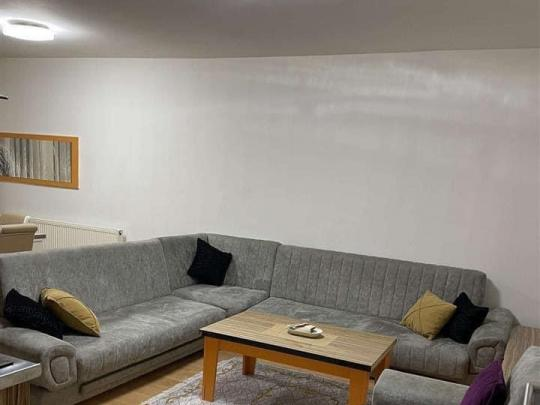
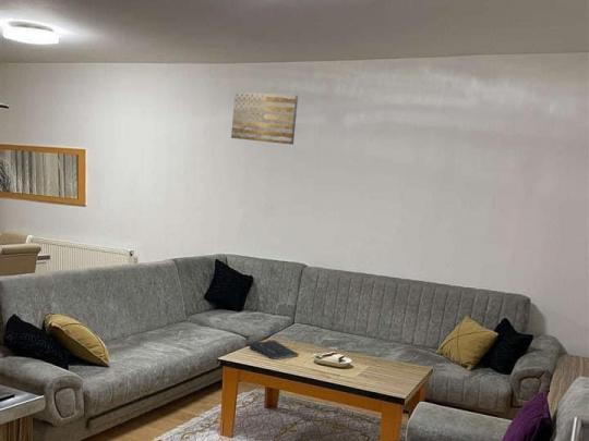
+ book [248,338,299,360]
+ wall art [230,90,299,146]
